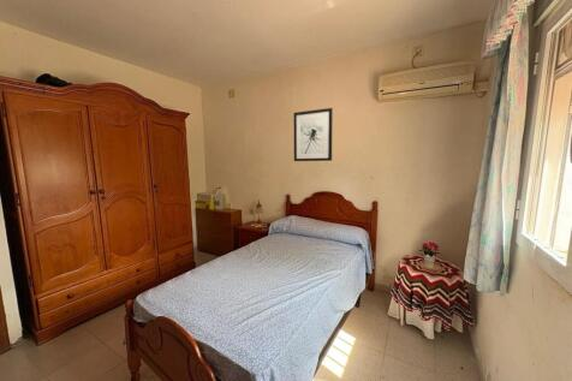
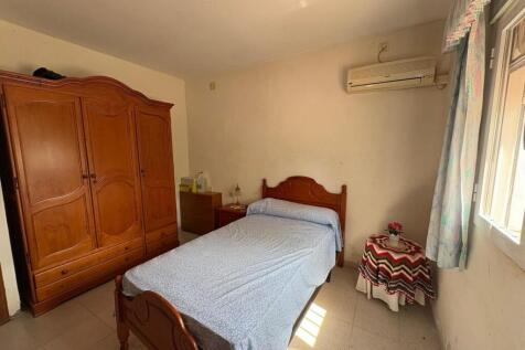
- wall art [293,107,334,162]
